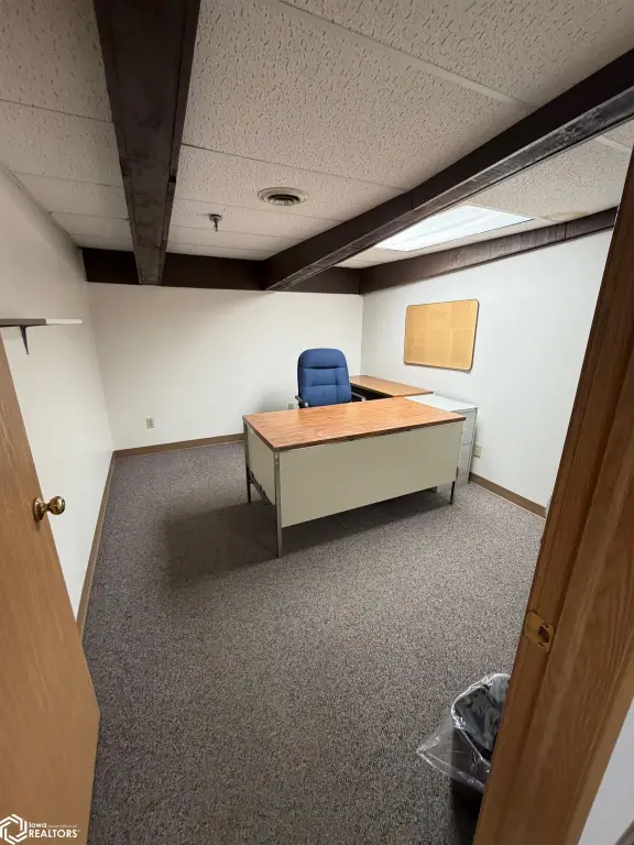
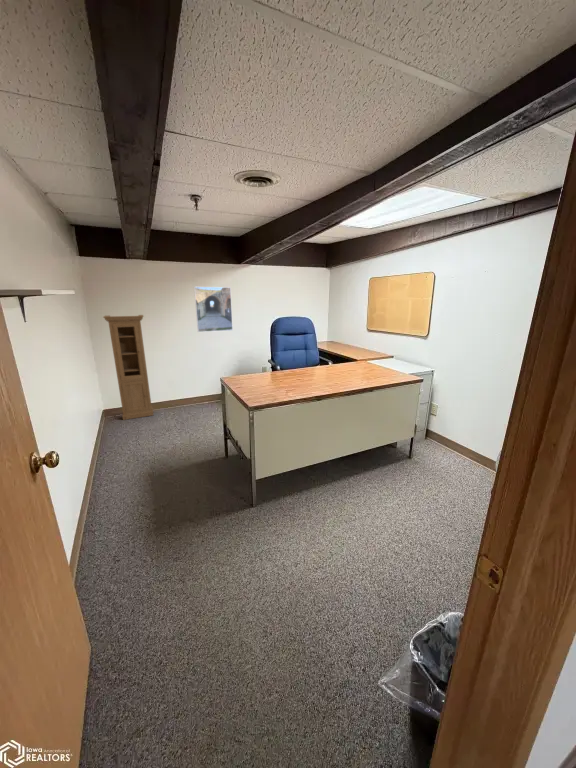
+ cabinet [102,314,155,421]
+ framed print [193,286,234,333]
